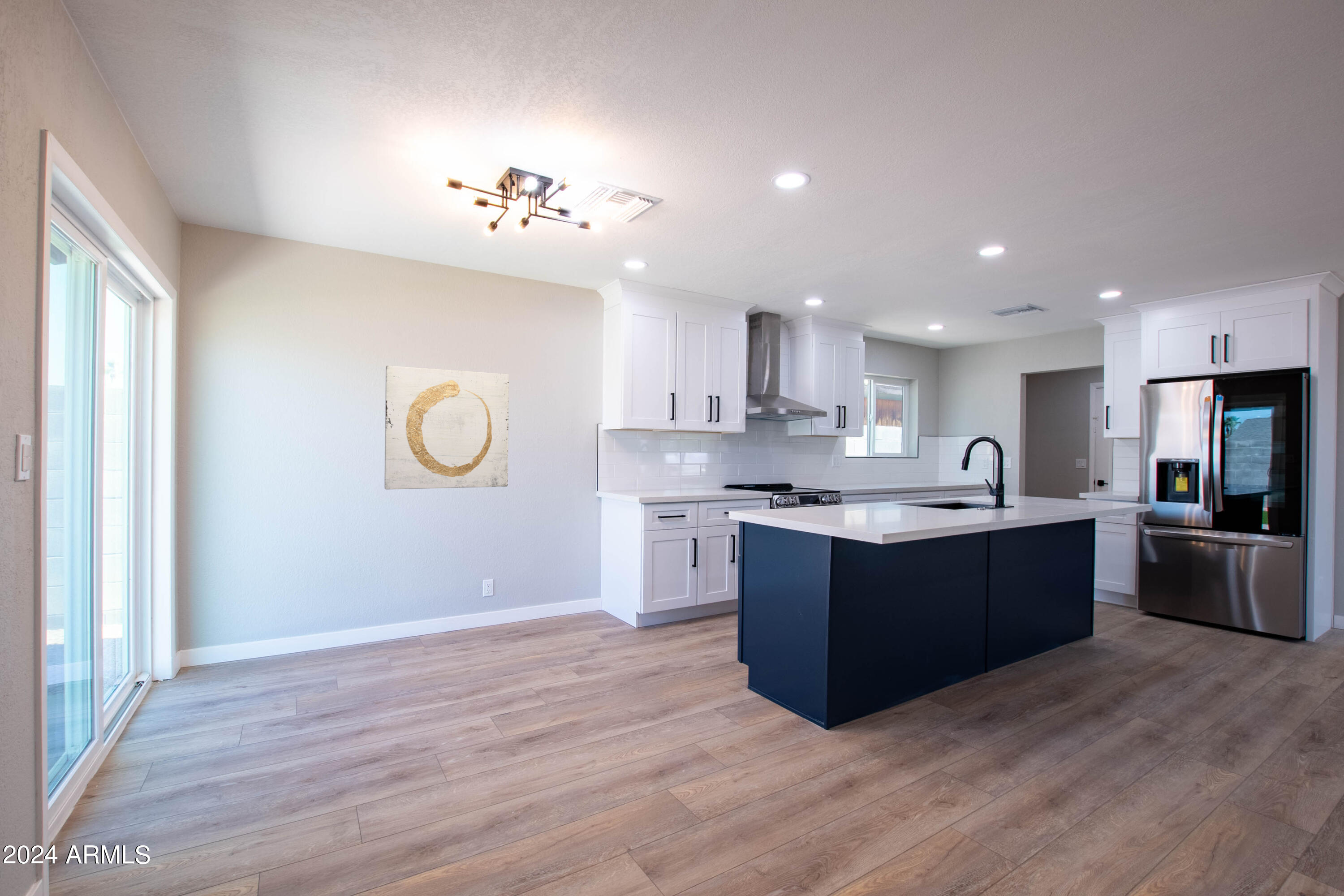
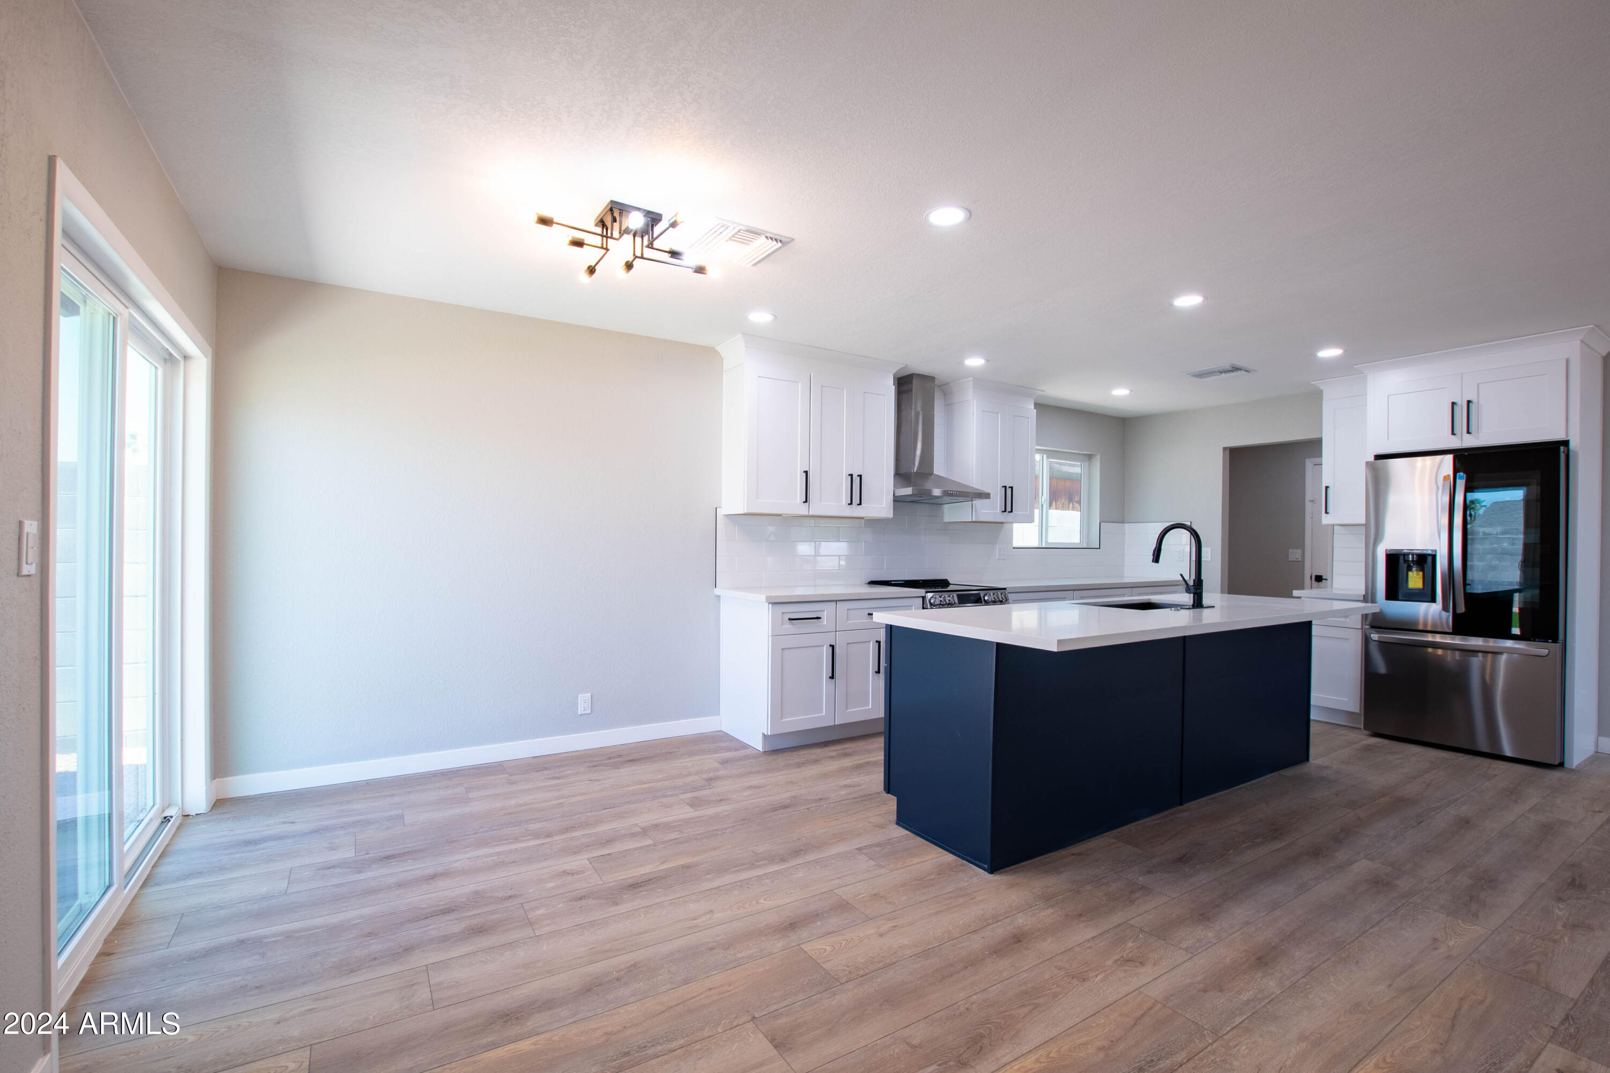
- wall art [384,365,509,490]
